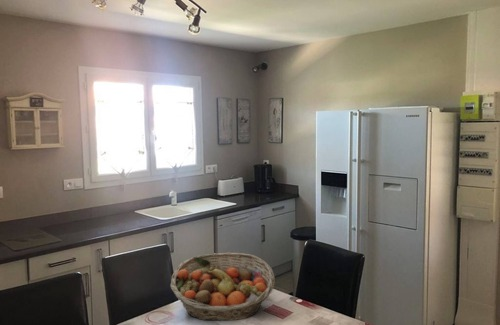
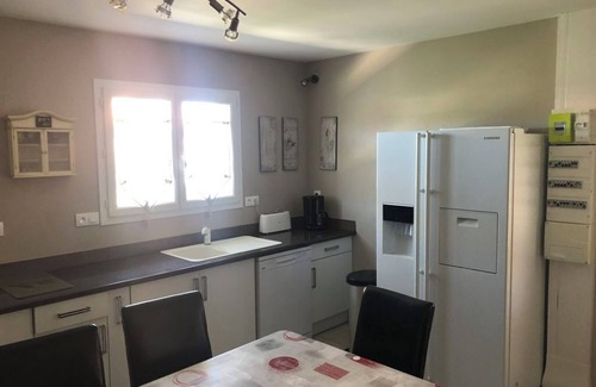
- fruit basket [170,252,276,322]
